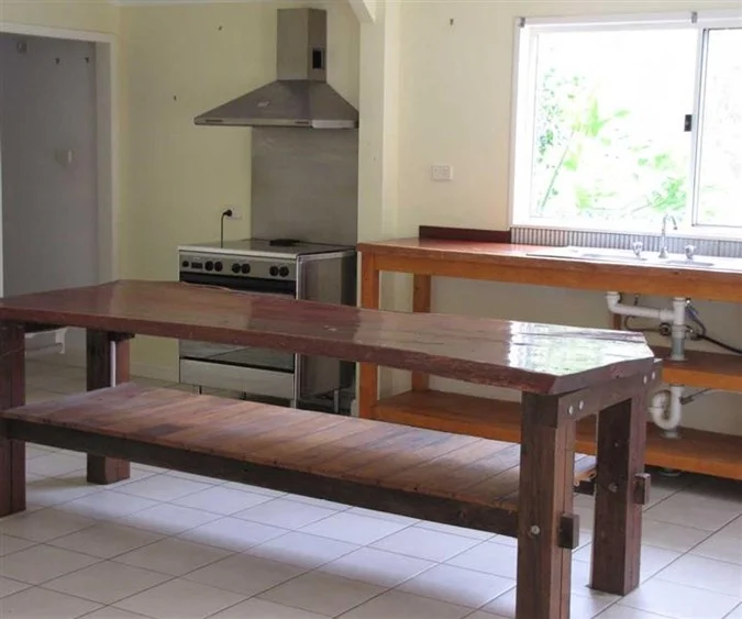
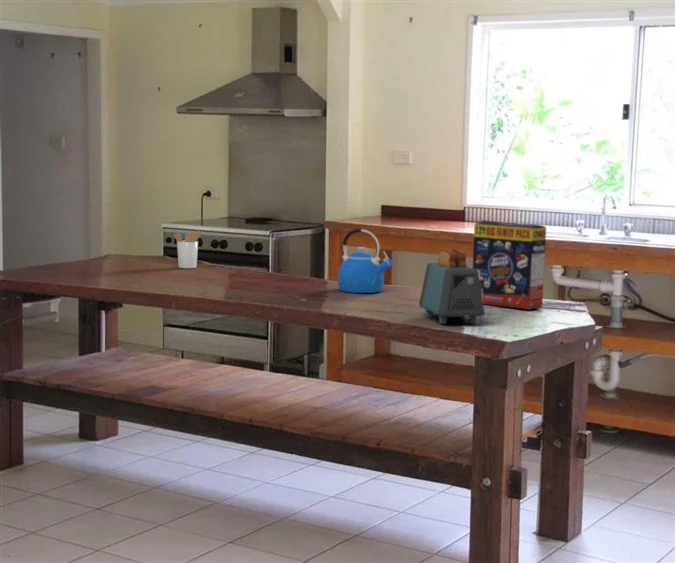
+ cereal box [472,219,547,311]
+ kettle [337,228,394,294]
+ utensil holder [173,229,202,269]
+ toaster [418,248,485,325]
